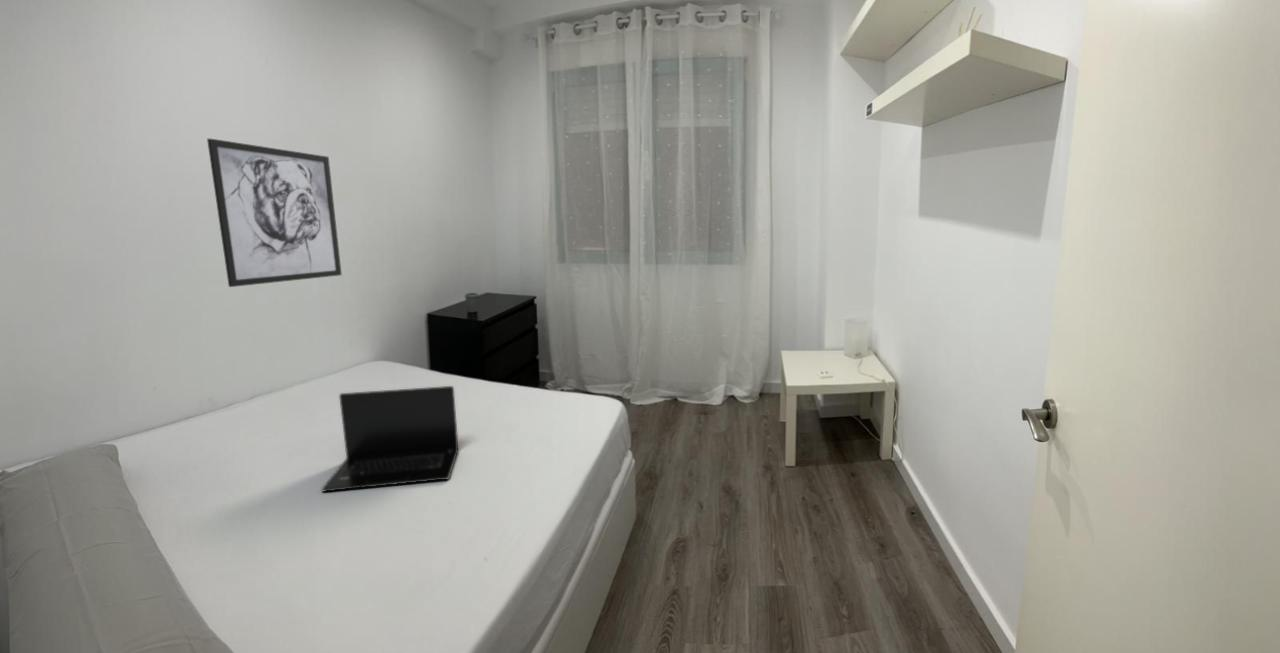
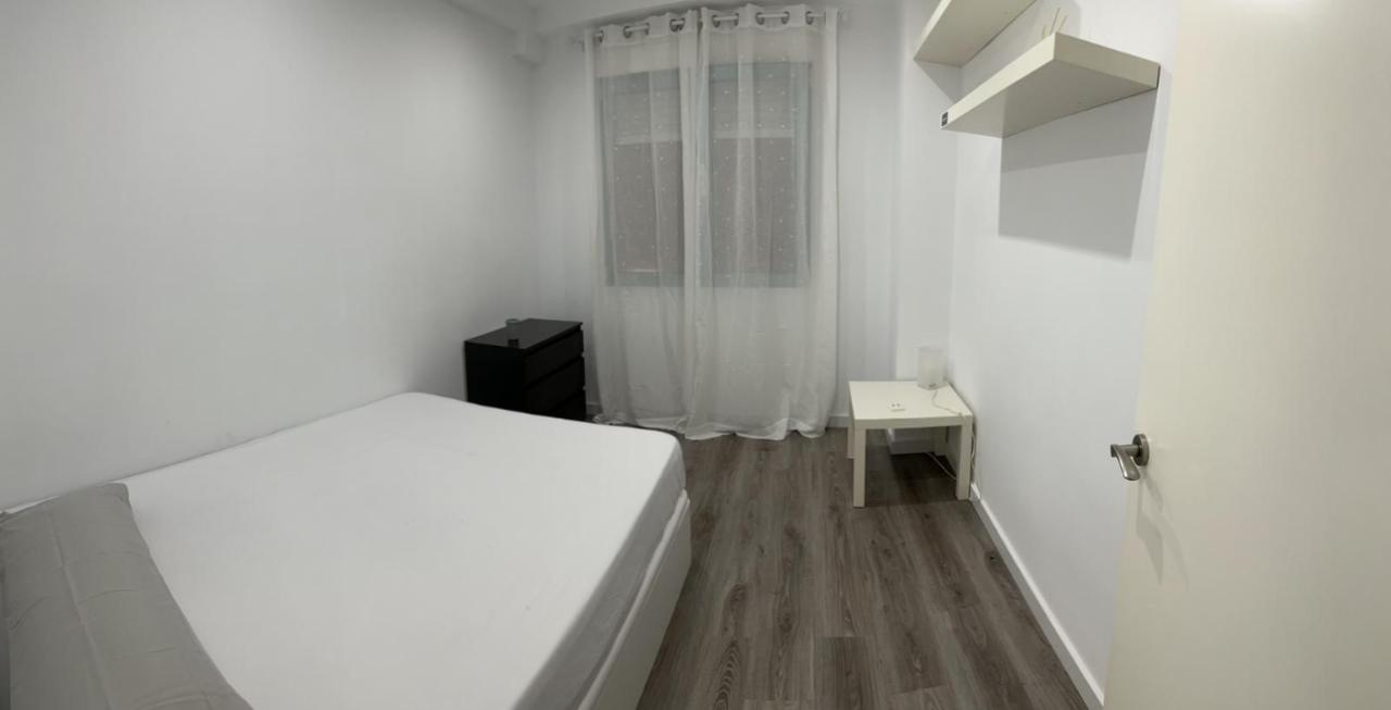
- laptop [321,385,459,492]
- wall art [206,138,343,288]
